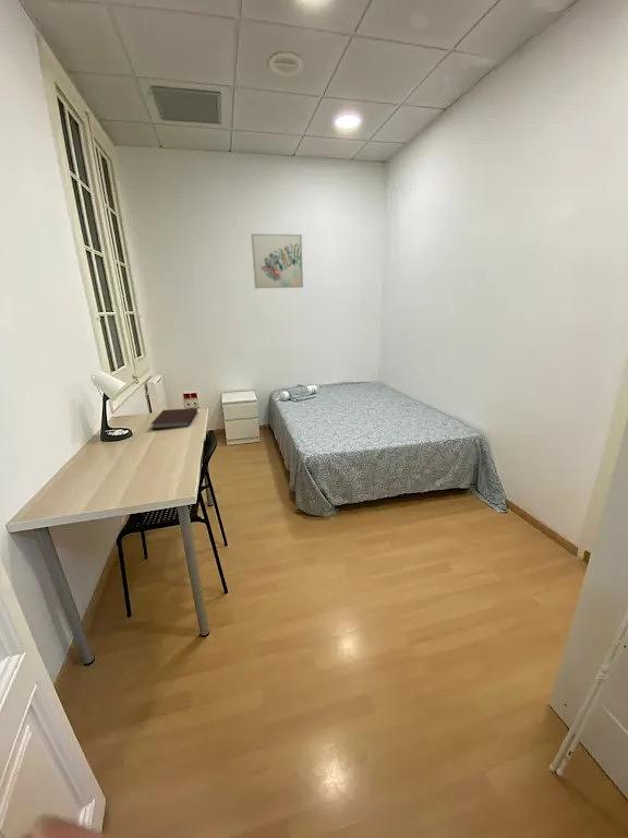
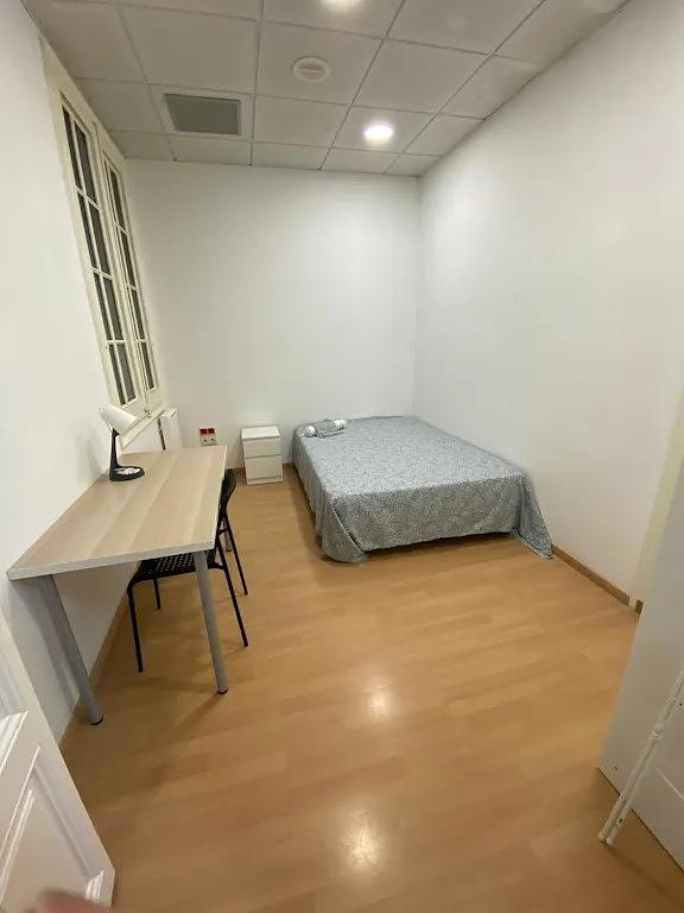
- notebook [150,407,198,430]
- wall art [250,232,304,289]
